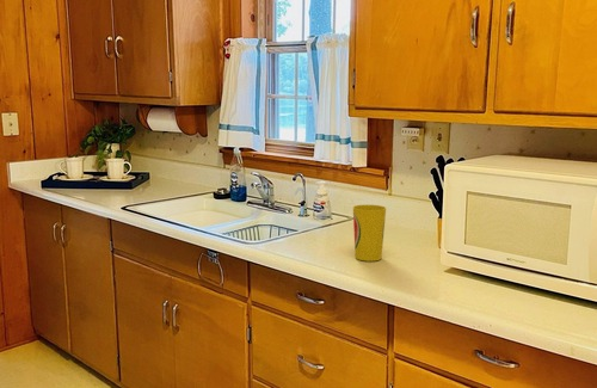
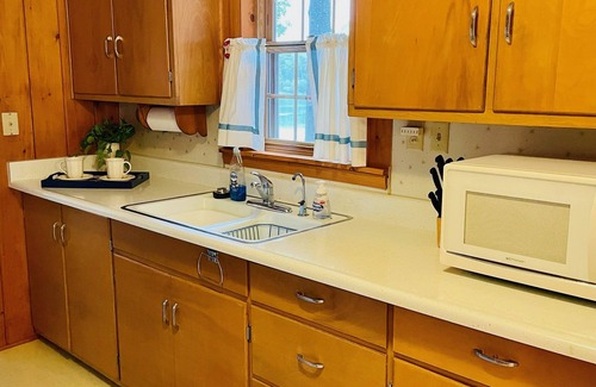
- cup [352,203,387,263]
